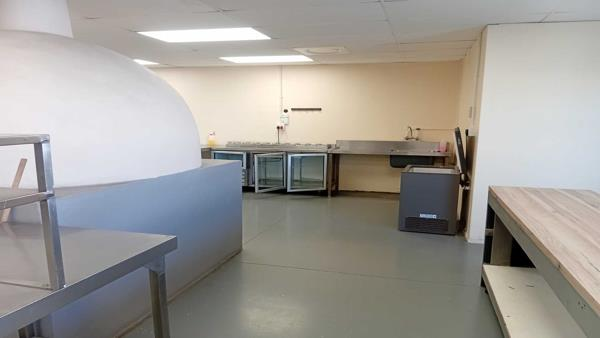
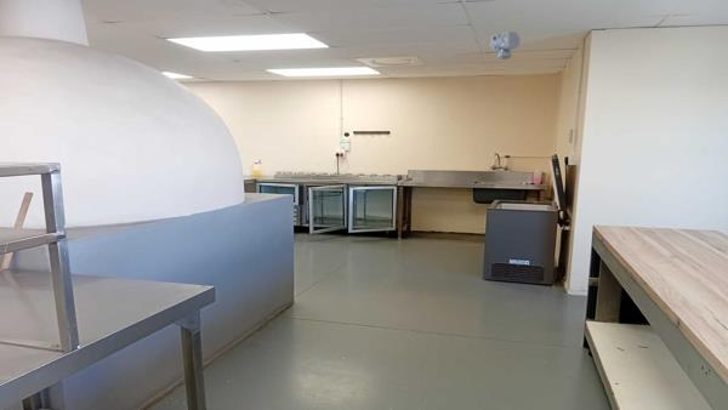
+ security camera [489,30,522,61]
